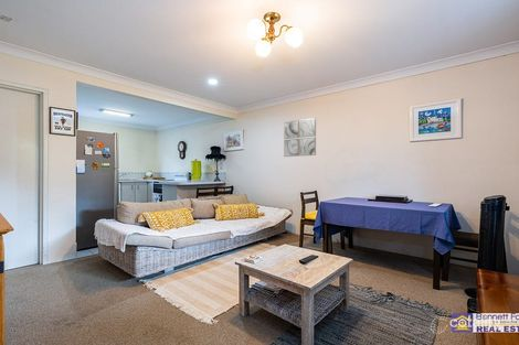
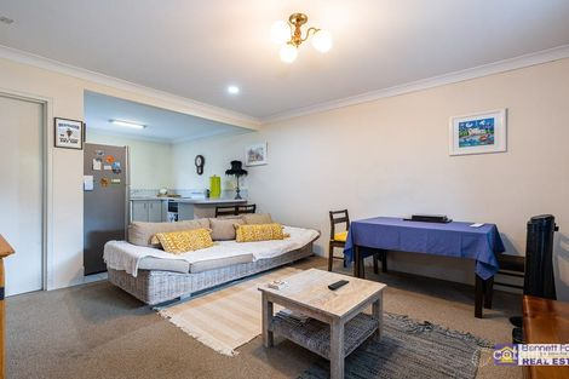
- wall art [283,117,317,158]
